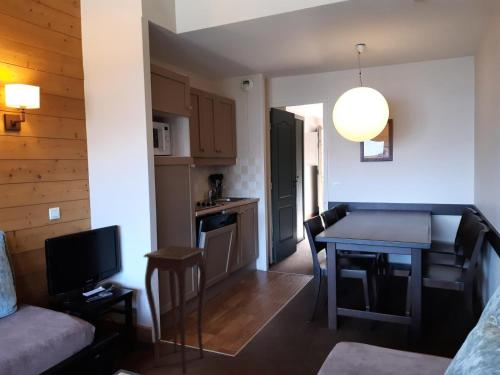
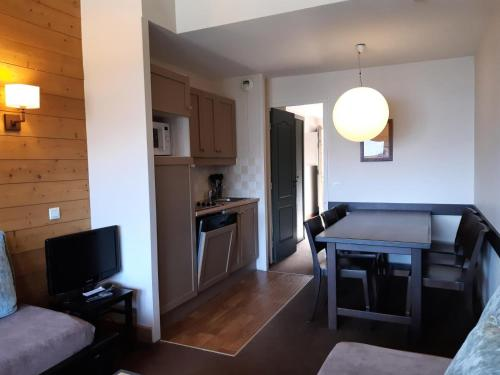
- side table [142,245,208,375]
